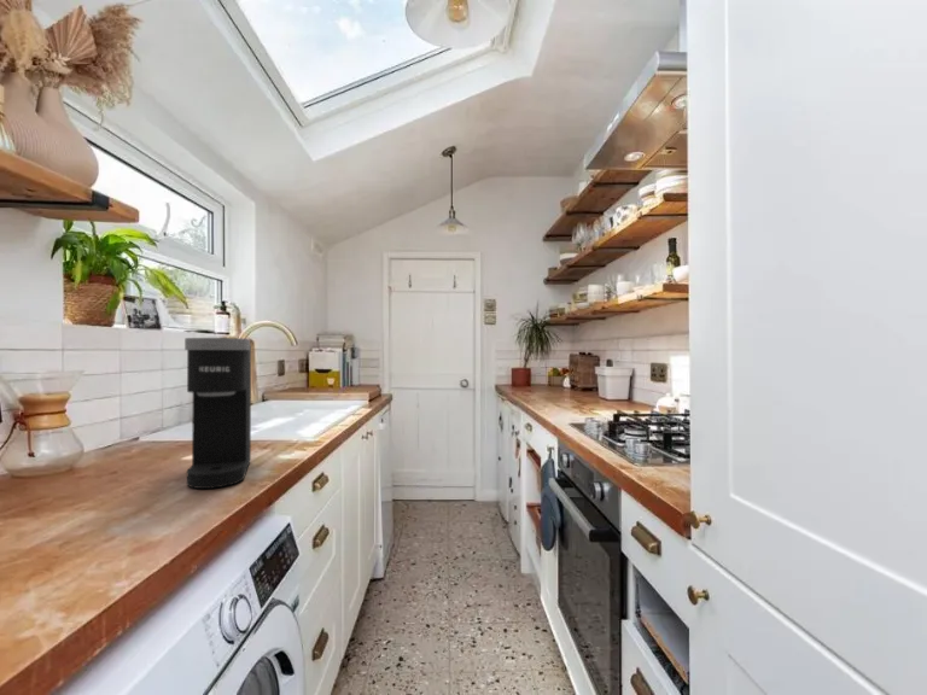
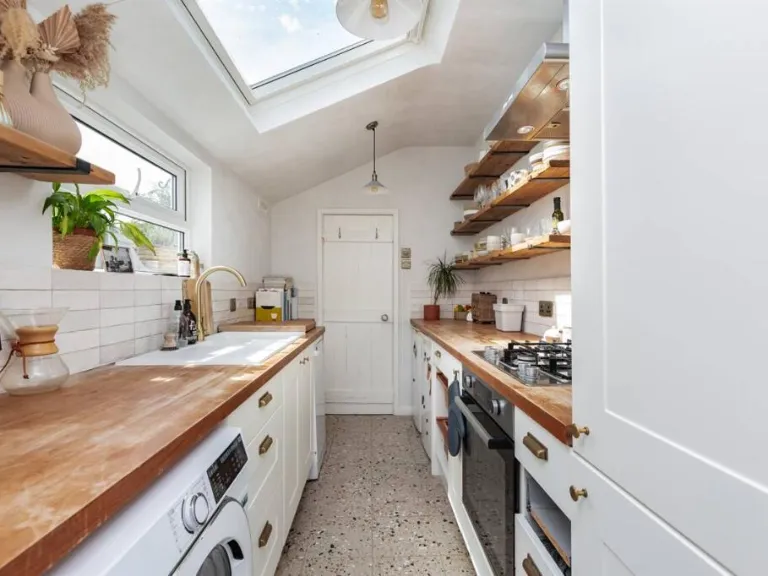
- coffee maker [183,337,252,490]
